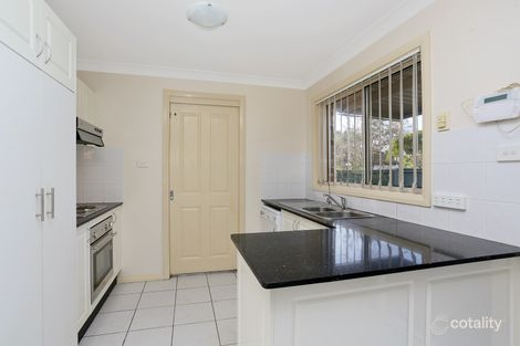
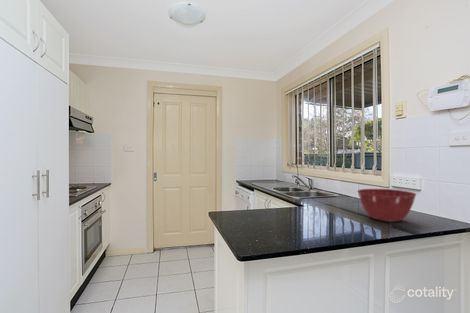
+ mixing bowl [356,188,418,223]
